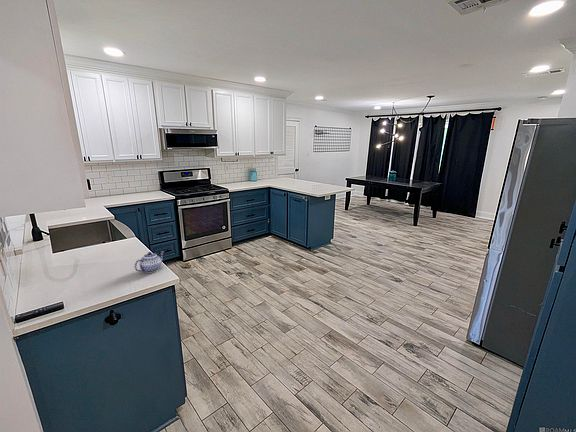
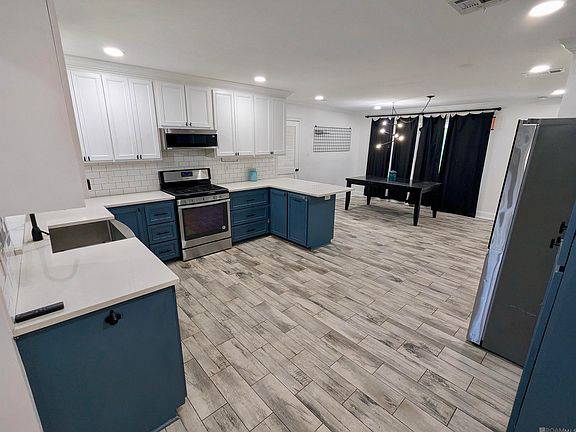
- teapot [133,251,165,274]
